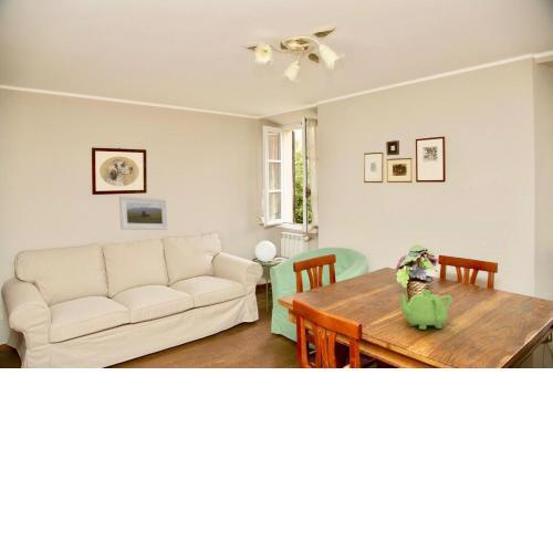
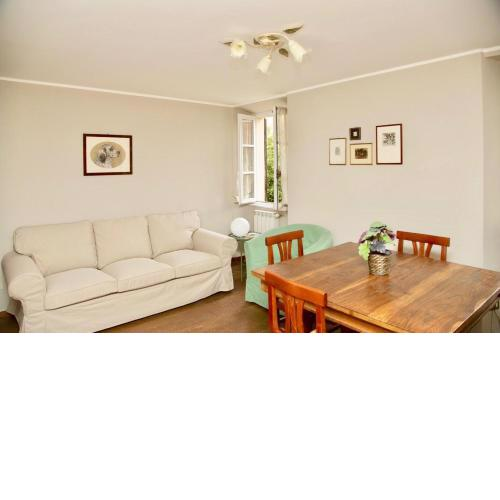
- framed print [118,195,169,231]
- teapot [396,289,453,331]
